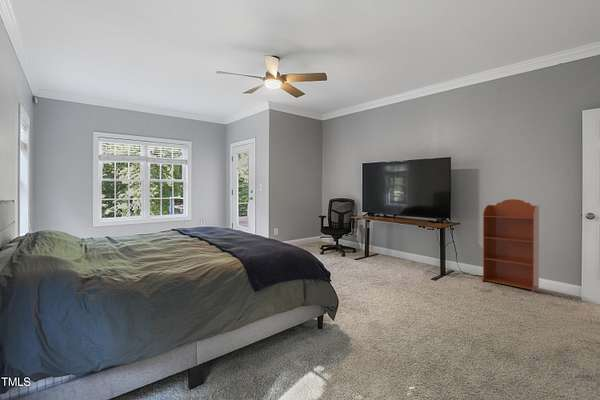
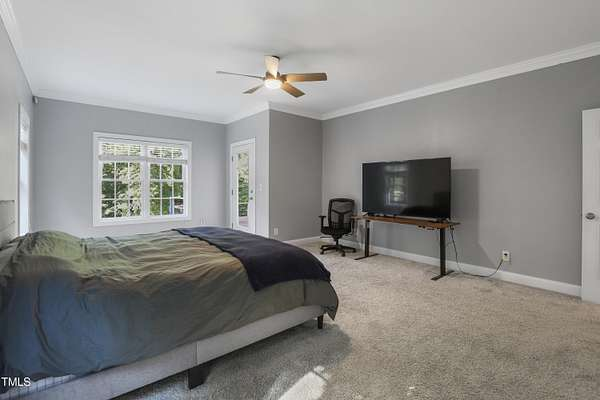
- bookcase [481,198,540,293]
